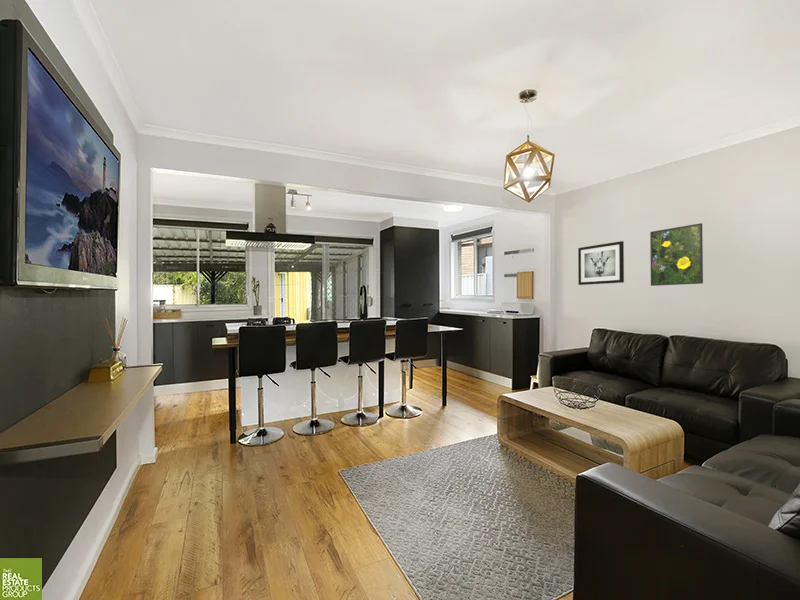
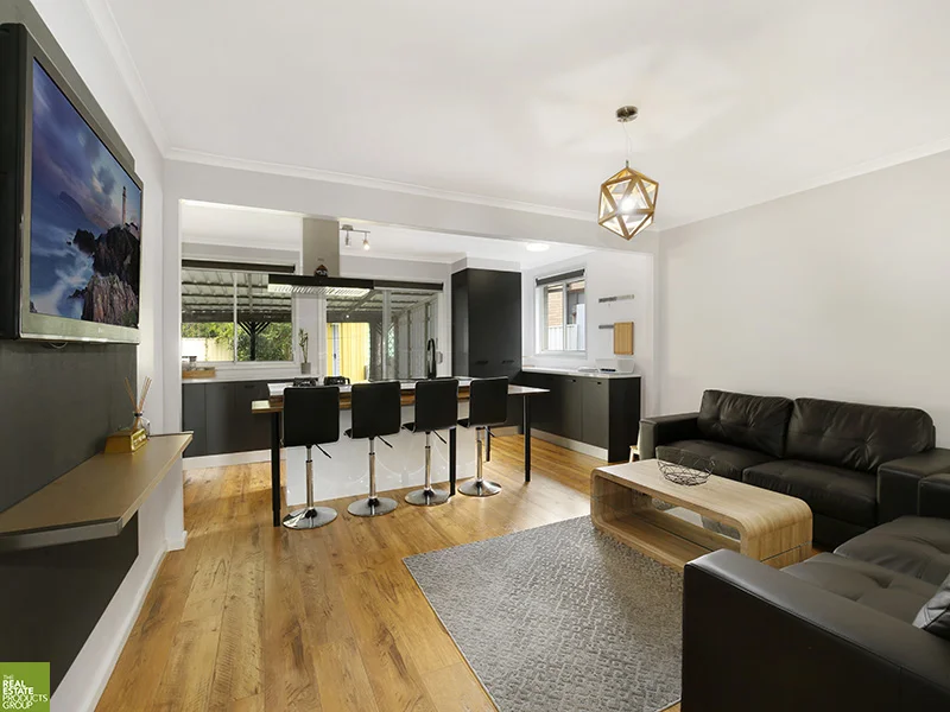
- wall art [577,240,625,286]
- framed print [649,222,704,287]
